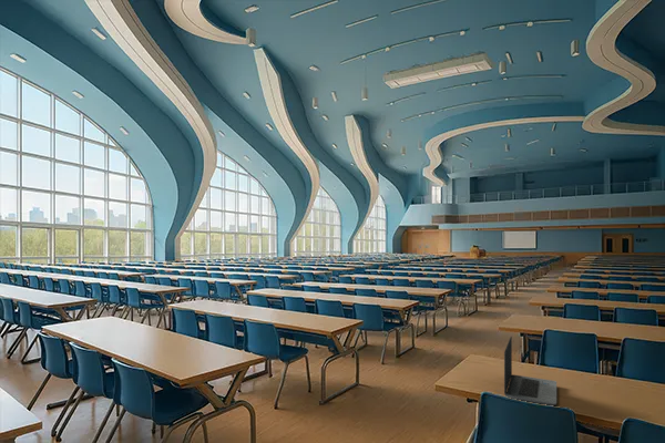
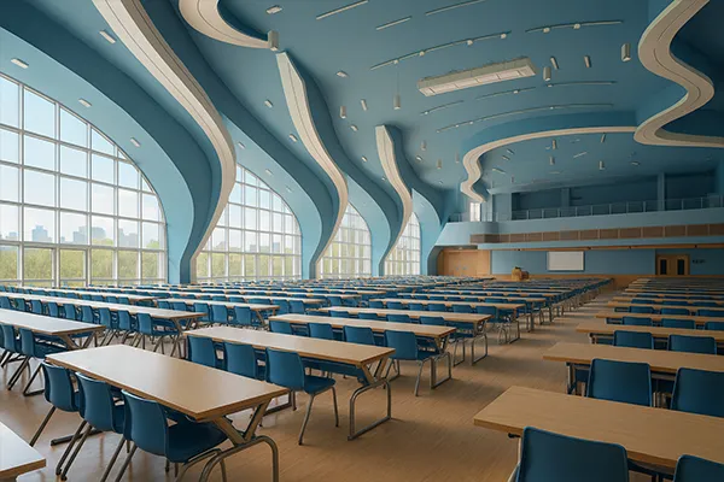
- laptop computer [503,336,557,406]
